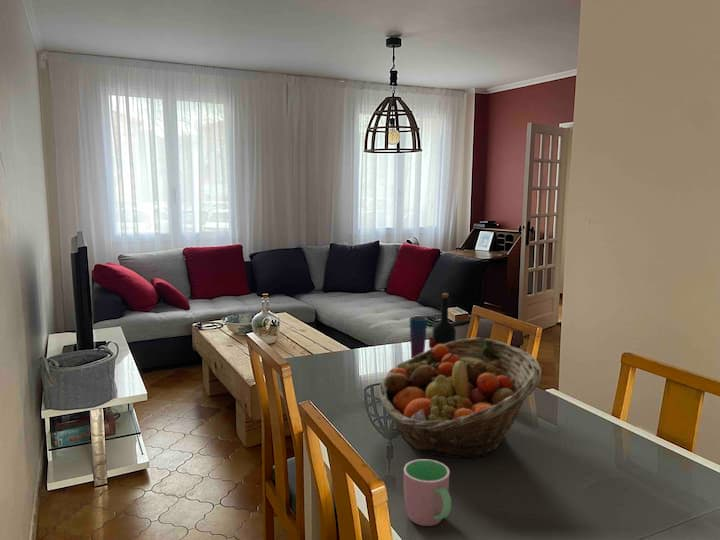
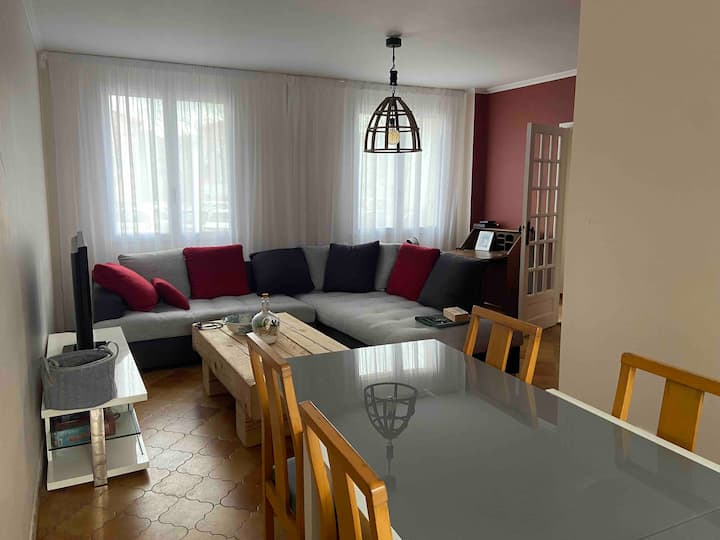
- wine bottle [428,292,457,349]
- cup [409,315,428,358]
- cup [403,458,452,527]
- fruit basket [377,337,543,460]
